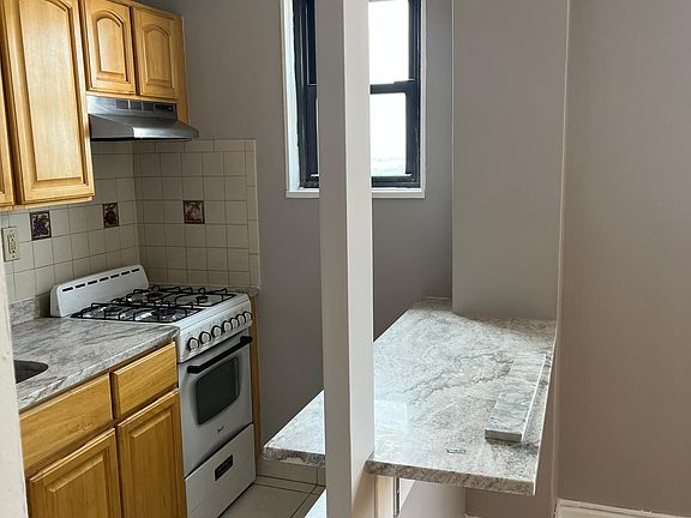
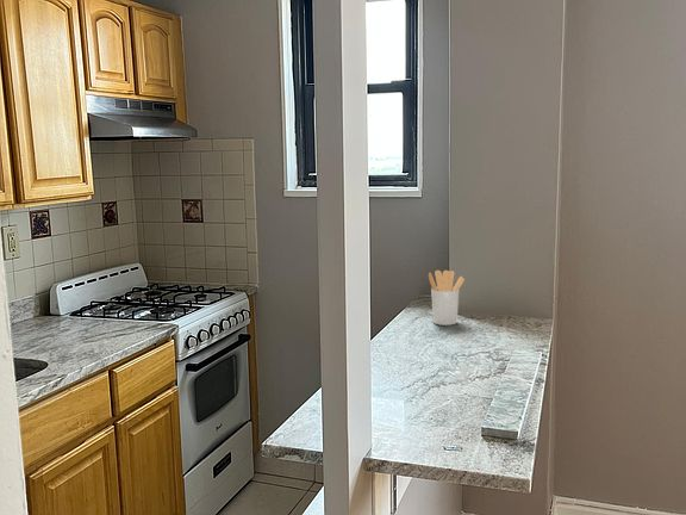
+ utensil holder [428,269,466,327]
